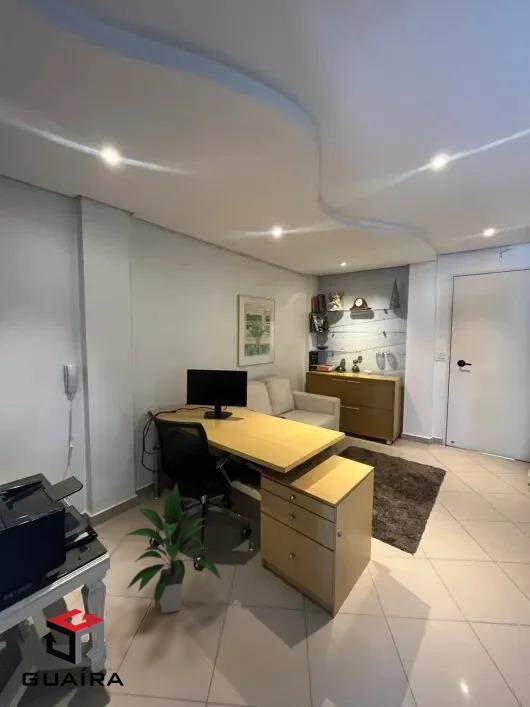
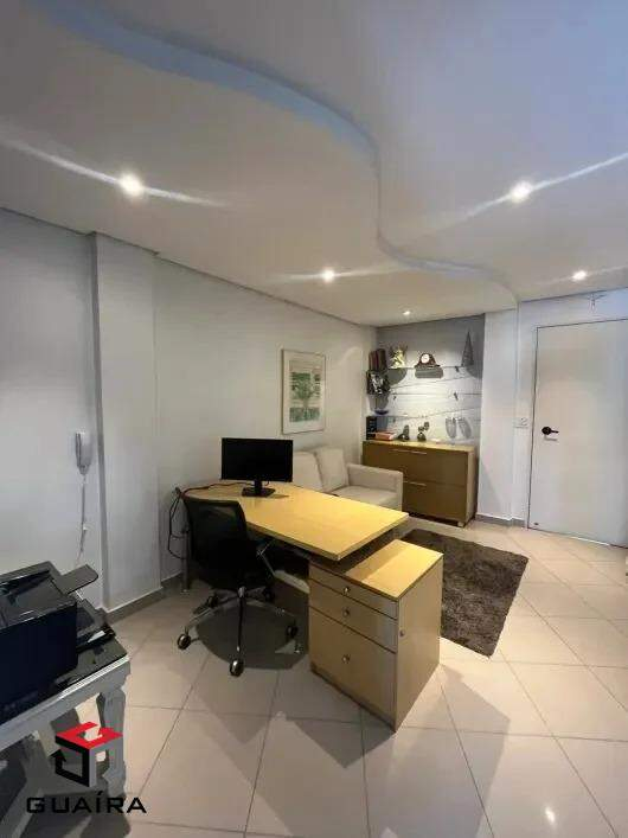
- indoor plant [124,483,223,614]
